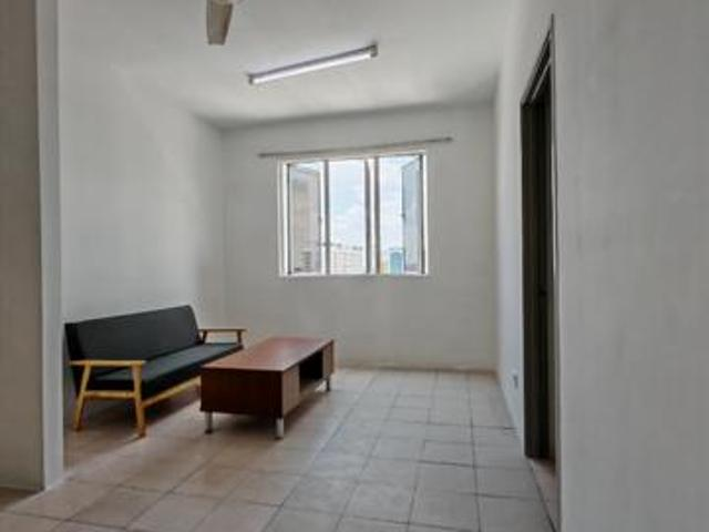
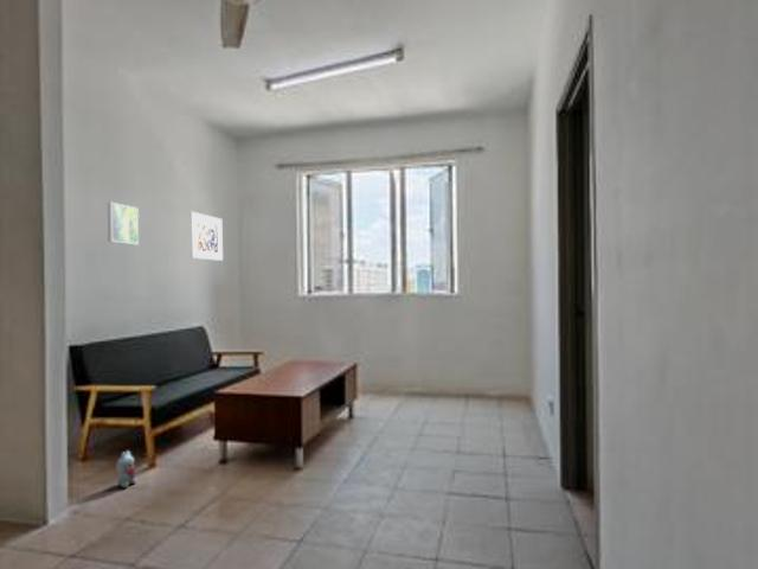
+ plush toy [115,449,139,488]
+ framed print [190,211,224,262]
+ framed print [107,202,140,245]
